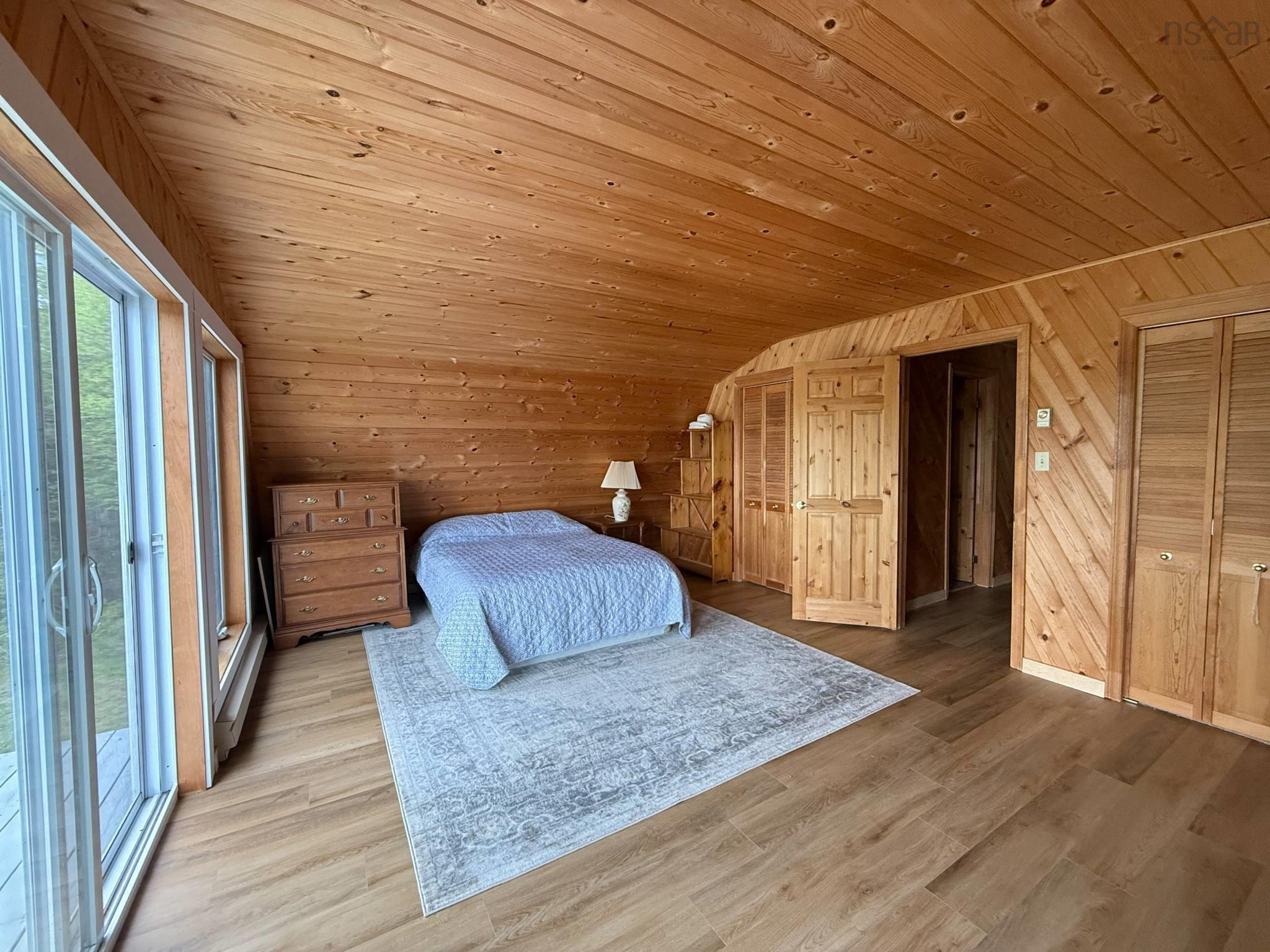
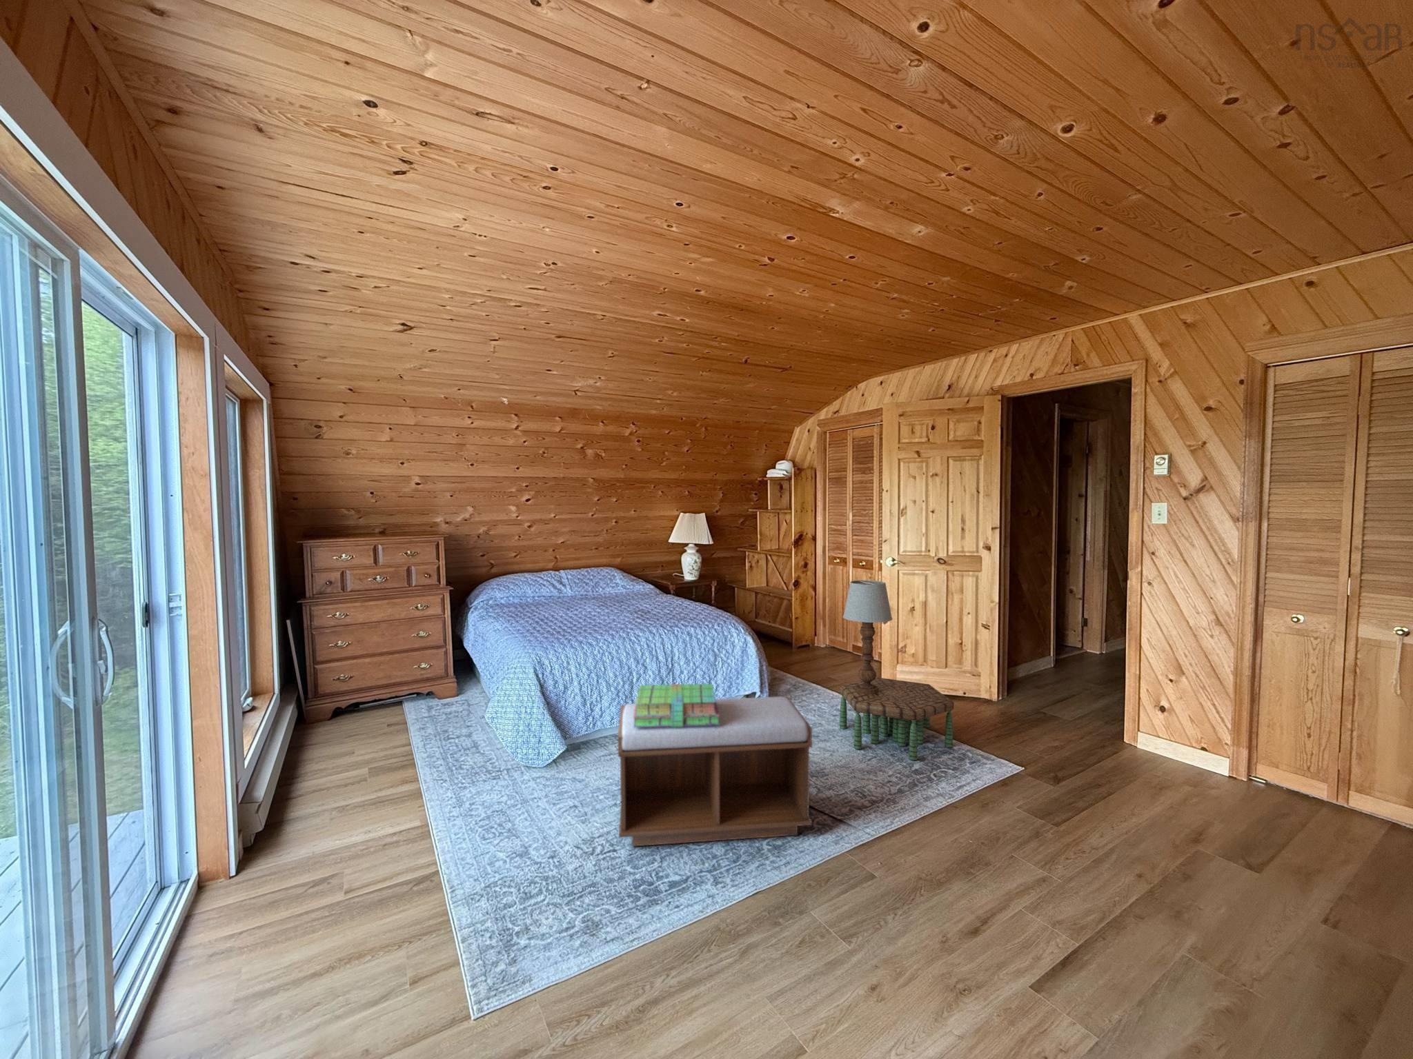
+ bench [617,695,812,848]
+ stack of books [633,683,720,728]
+ side table [839,677,955,761]
+ table lamp [842,580,892,695]
